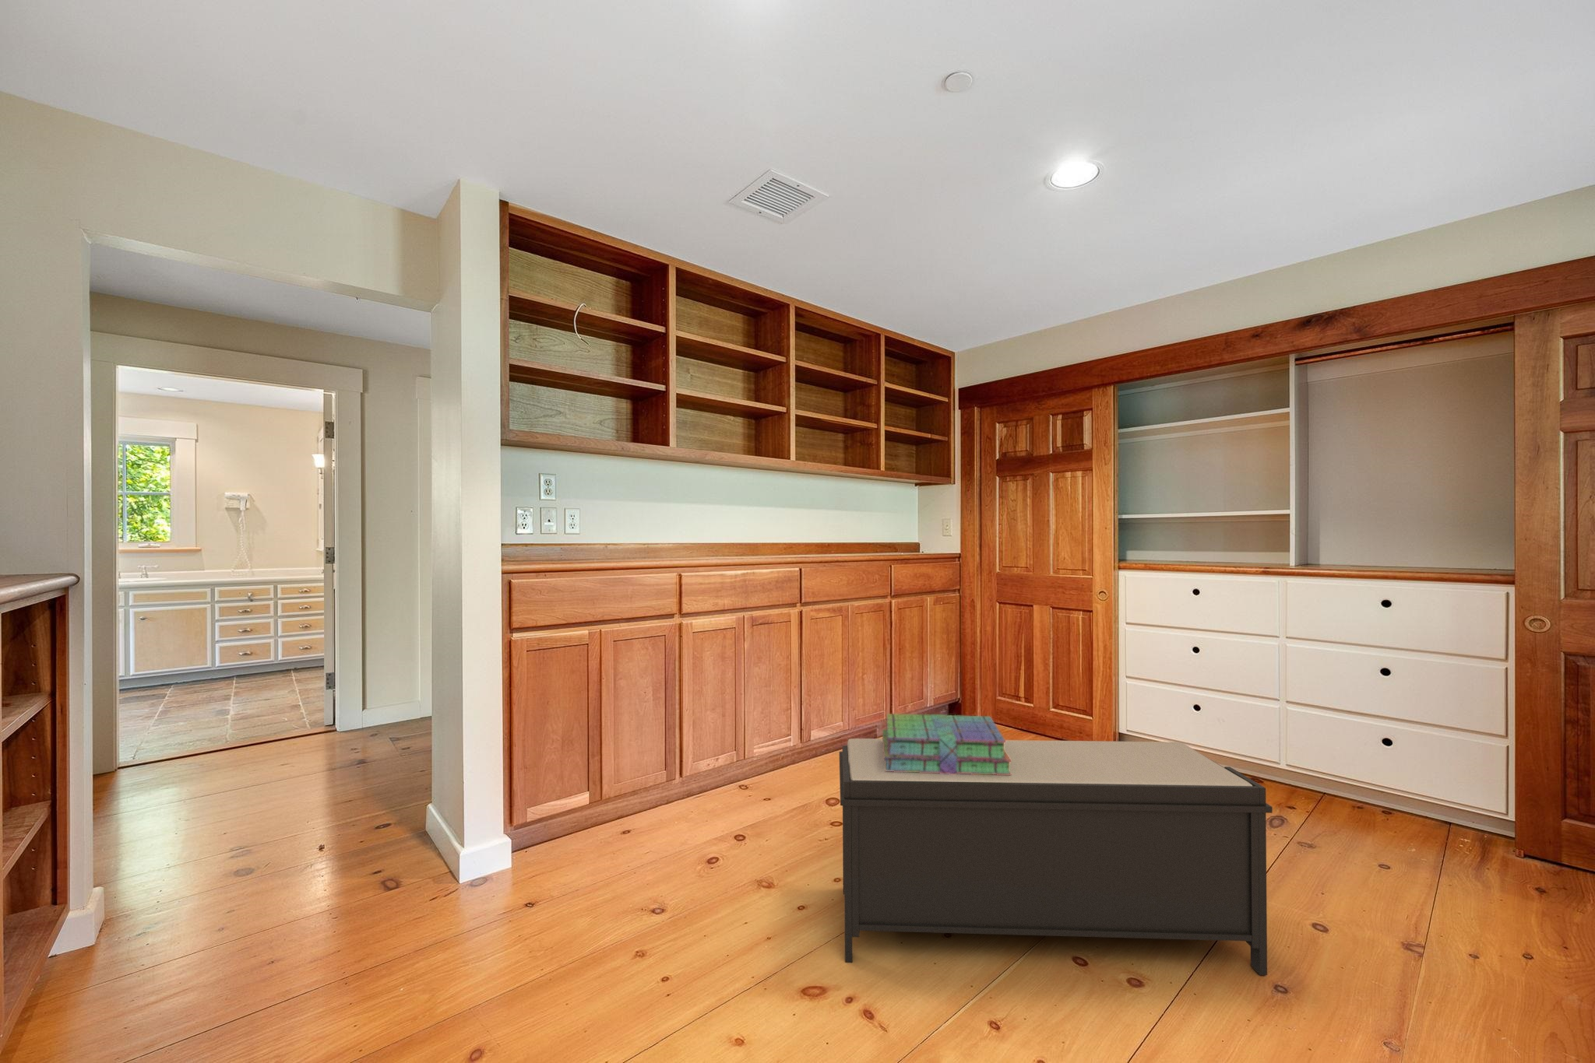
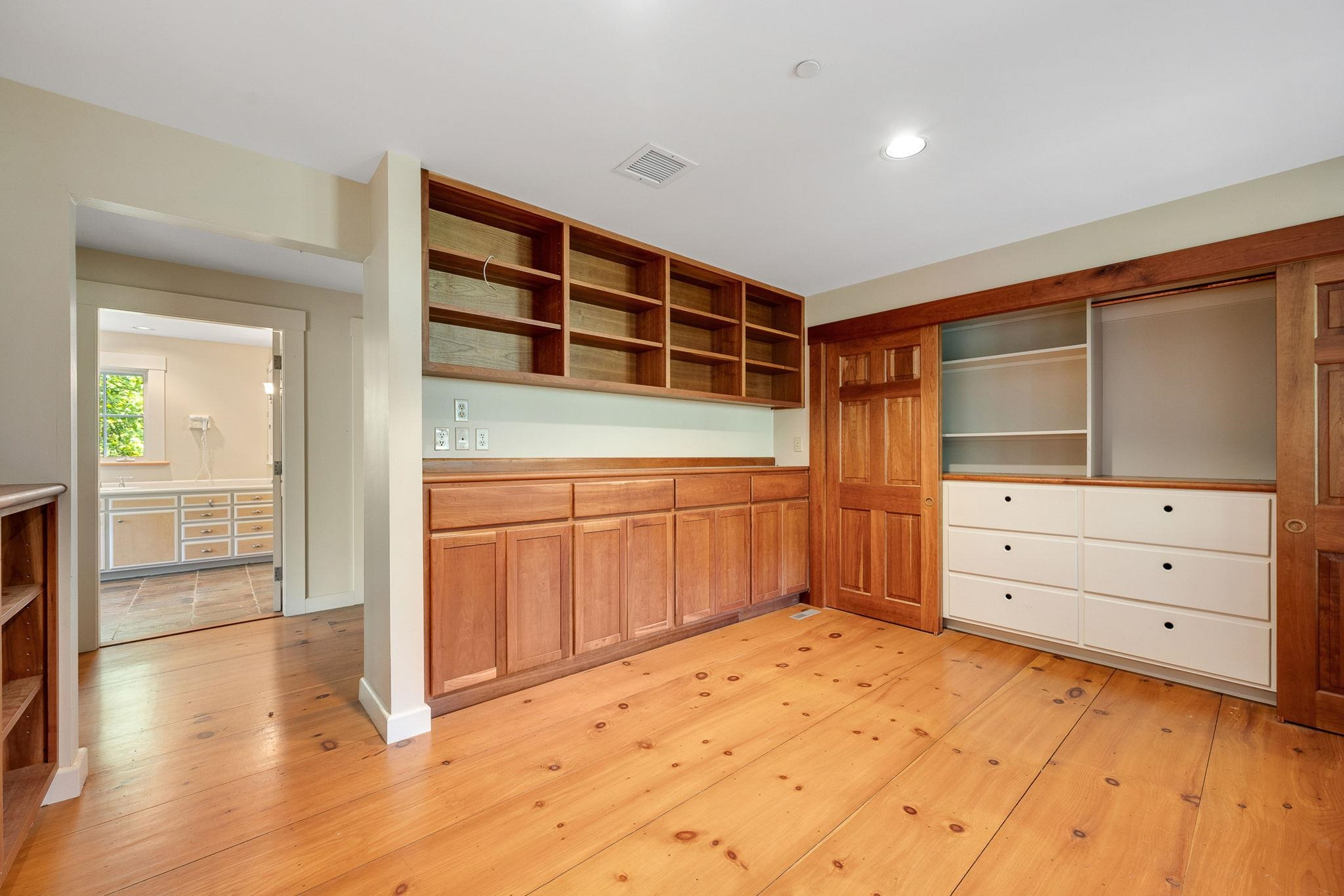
- stack of books [882,713,1011,775]
- bench [839,738,1273,976]
